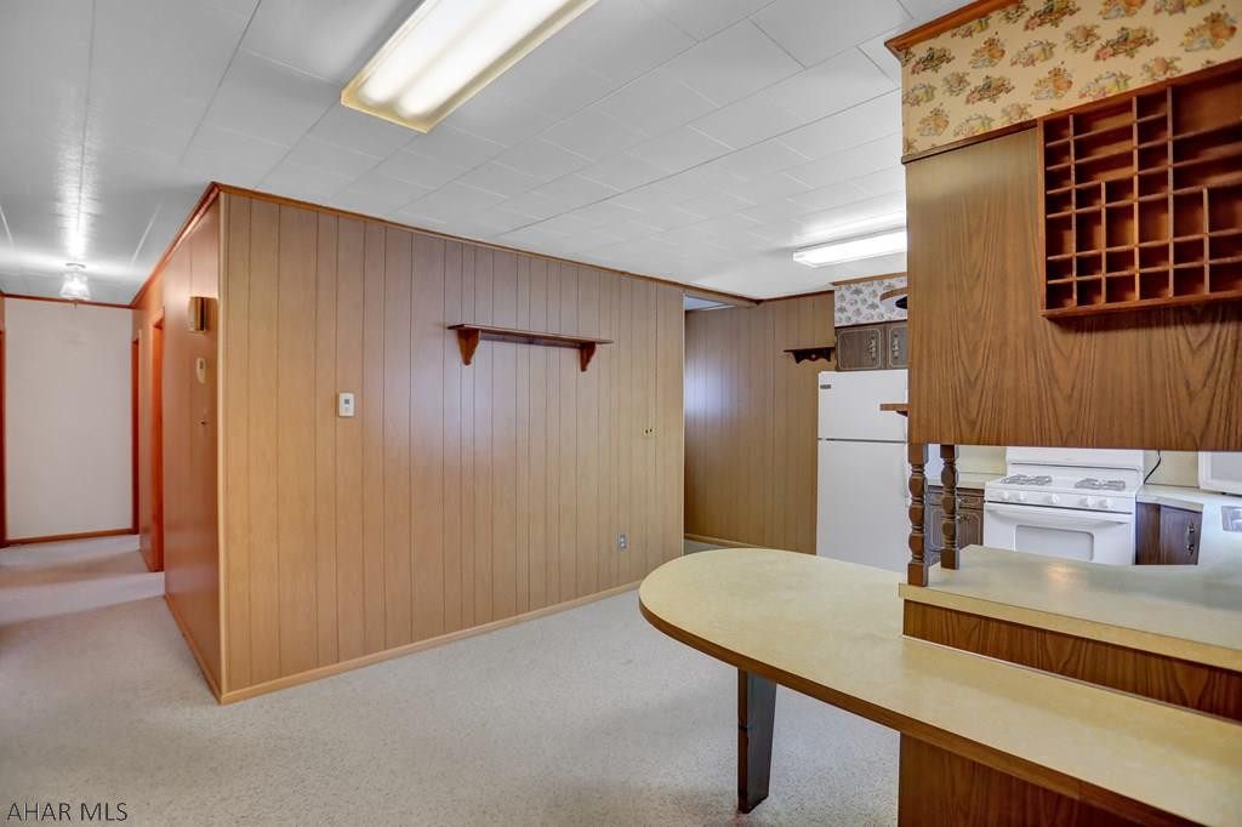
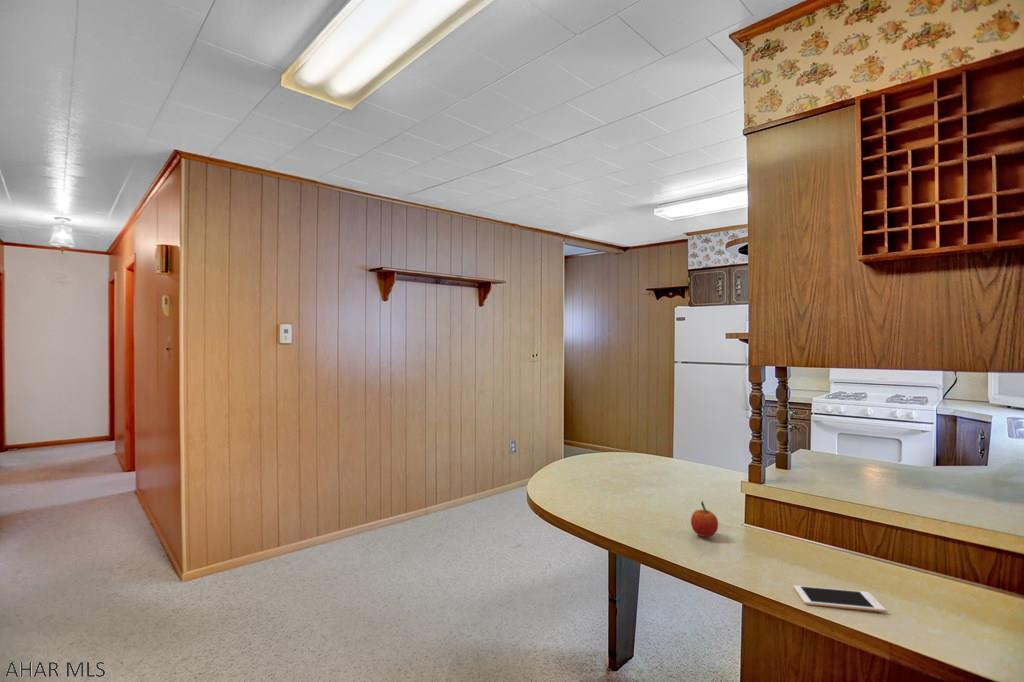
+ cell phone [793,584,886,613]
+ fruit [690,500,719,538]
